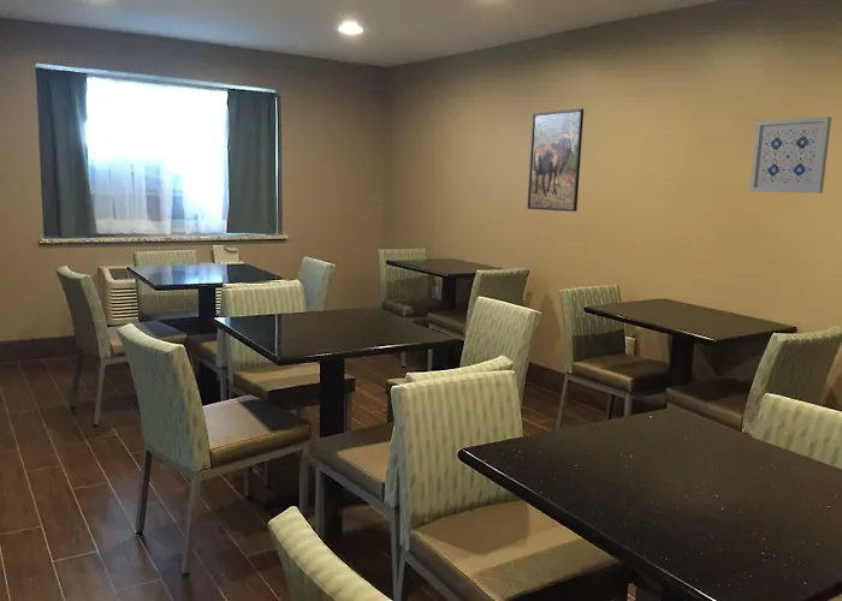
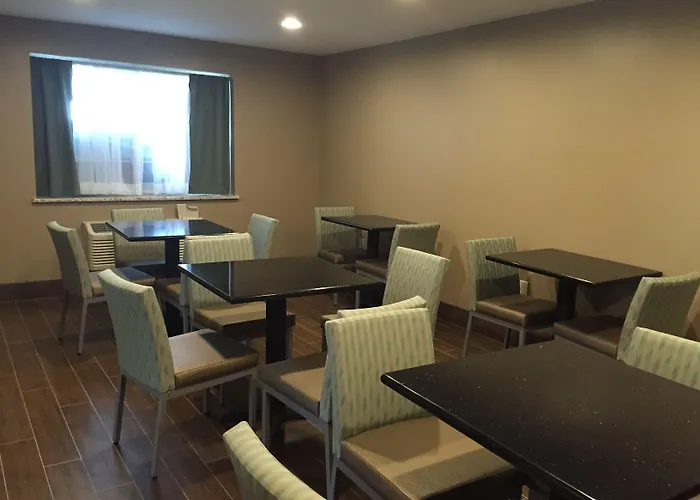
- wall art [748,115,832,195]
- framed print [527,108,585,213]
